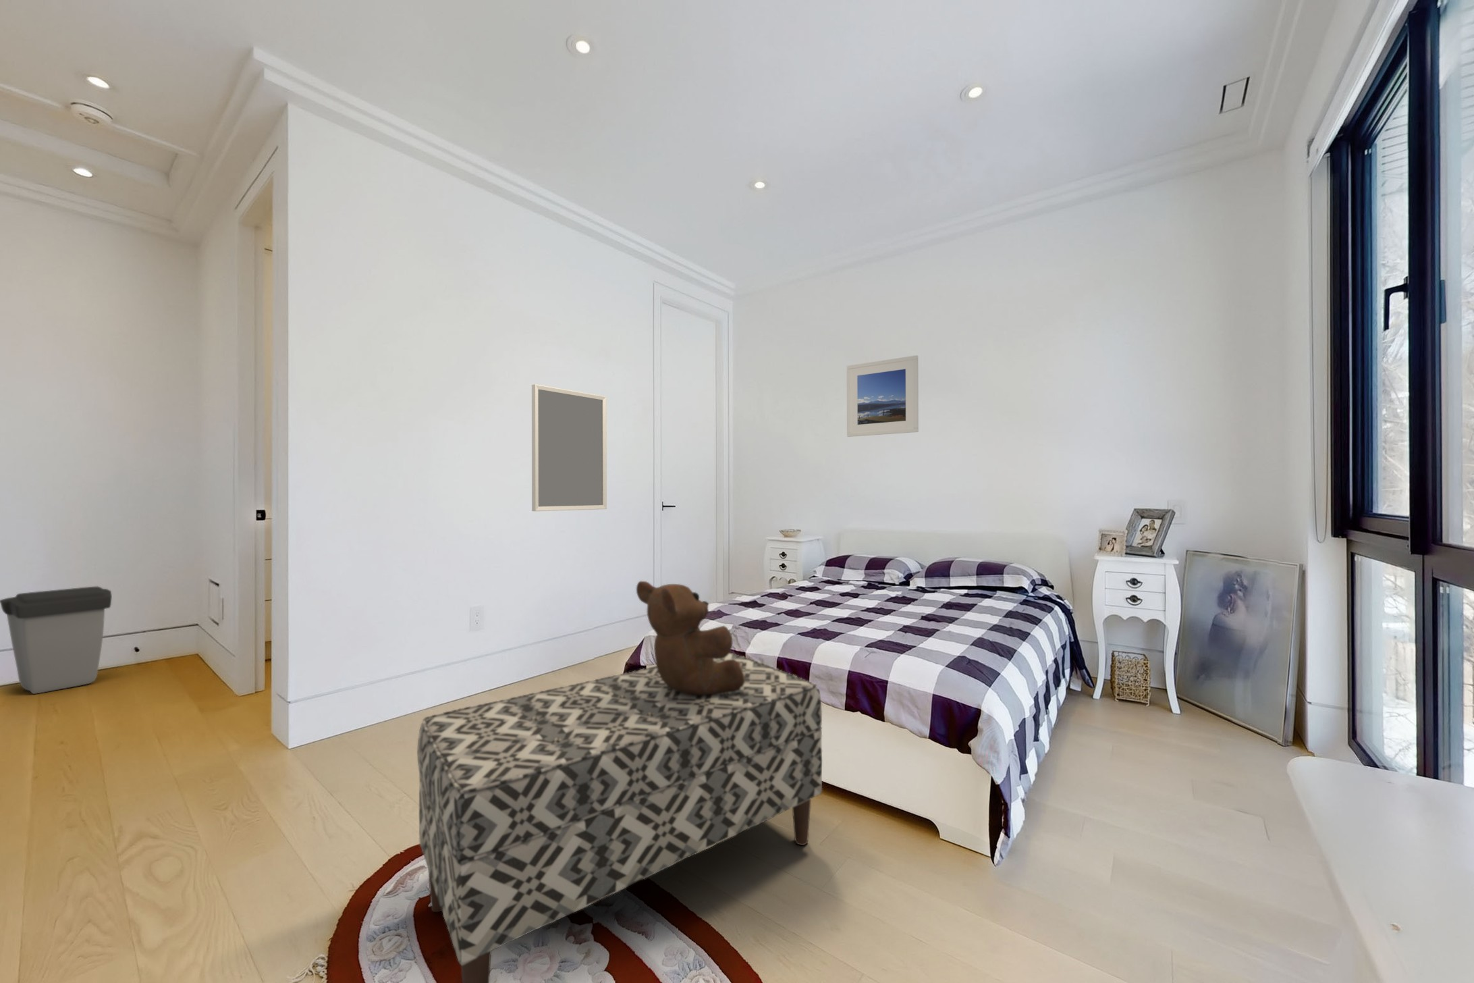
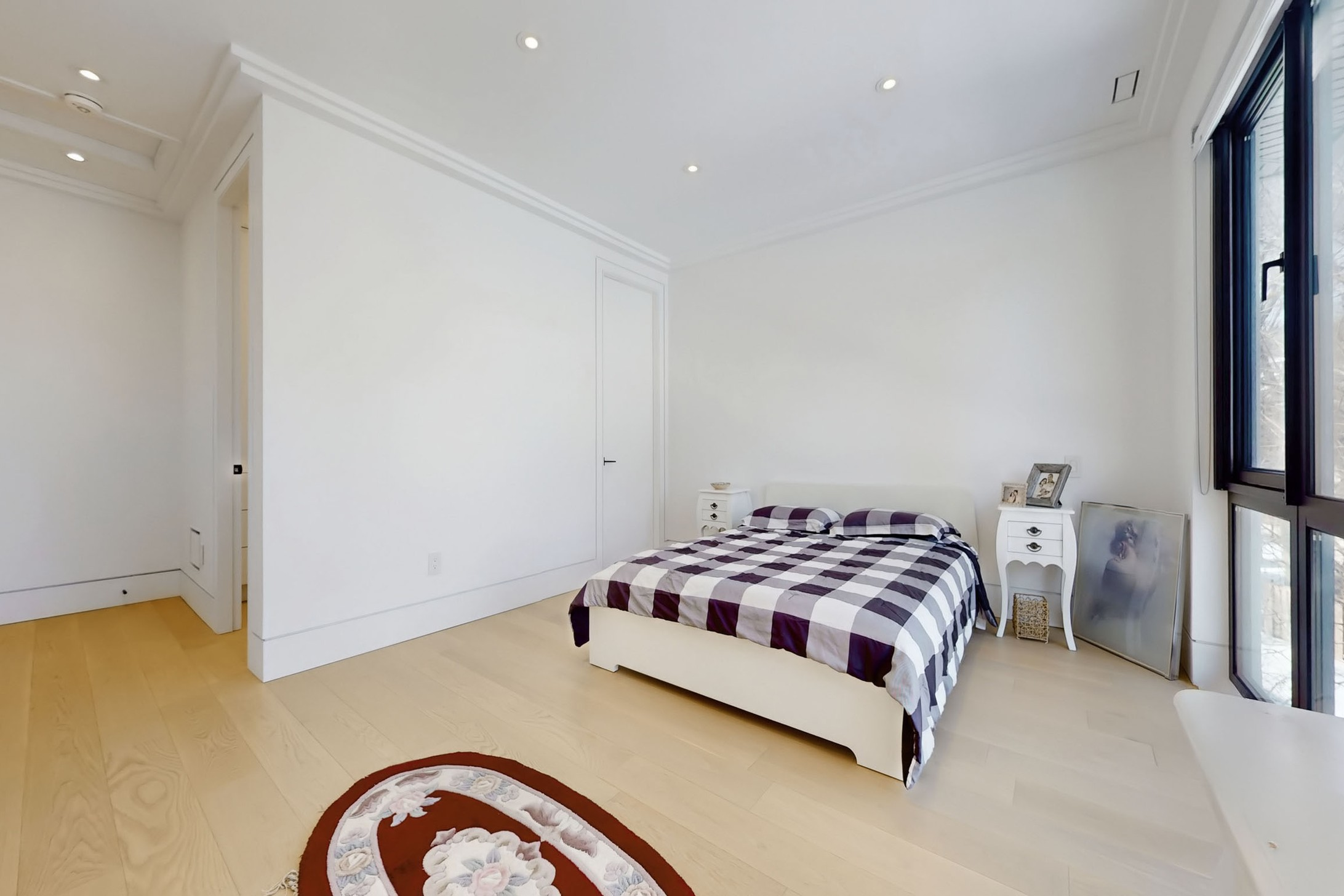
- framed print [847,354,919,438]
- trash can [0,586,113,694]
- teddy bear [636,580,745,696]
- bench [417,652,823,983]
- home mirror [531,384,608,511]
